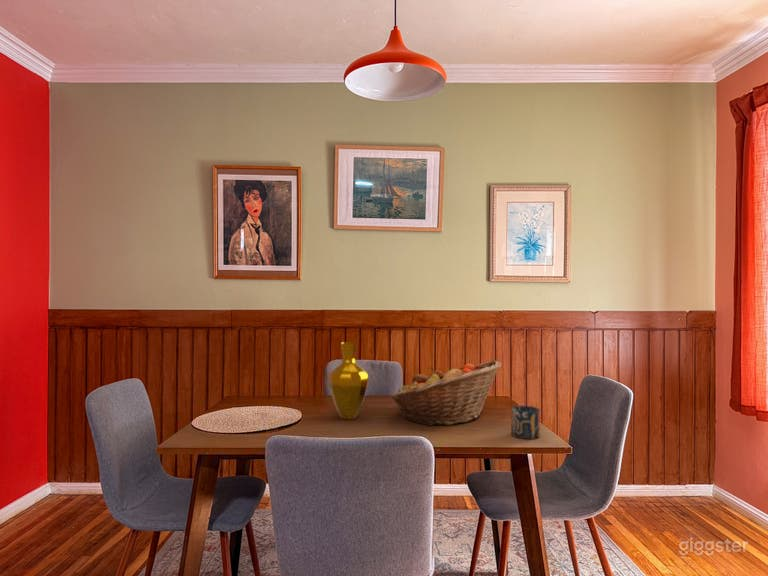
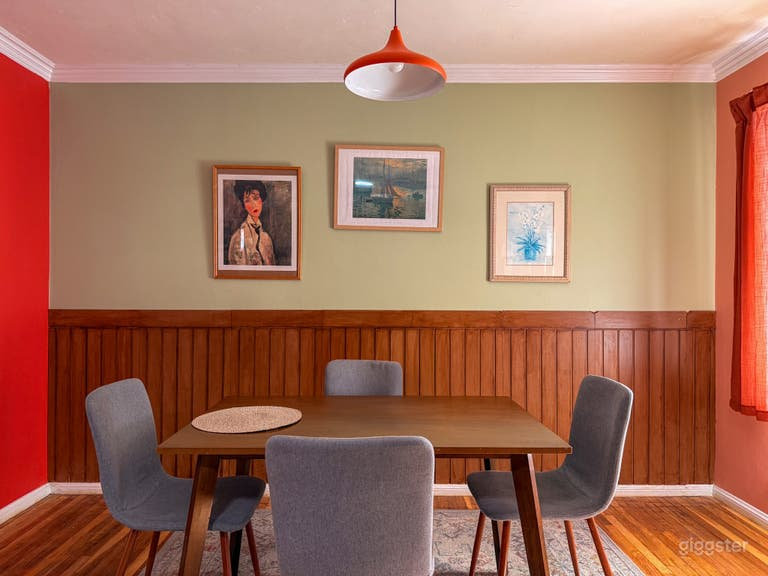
- cup [511,405,541,440]
- fruit basket [390,359,502,427]
- vase [327,341,370,420]
